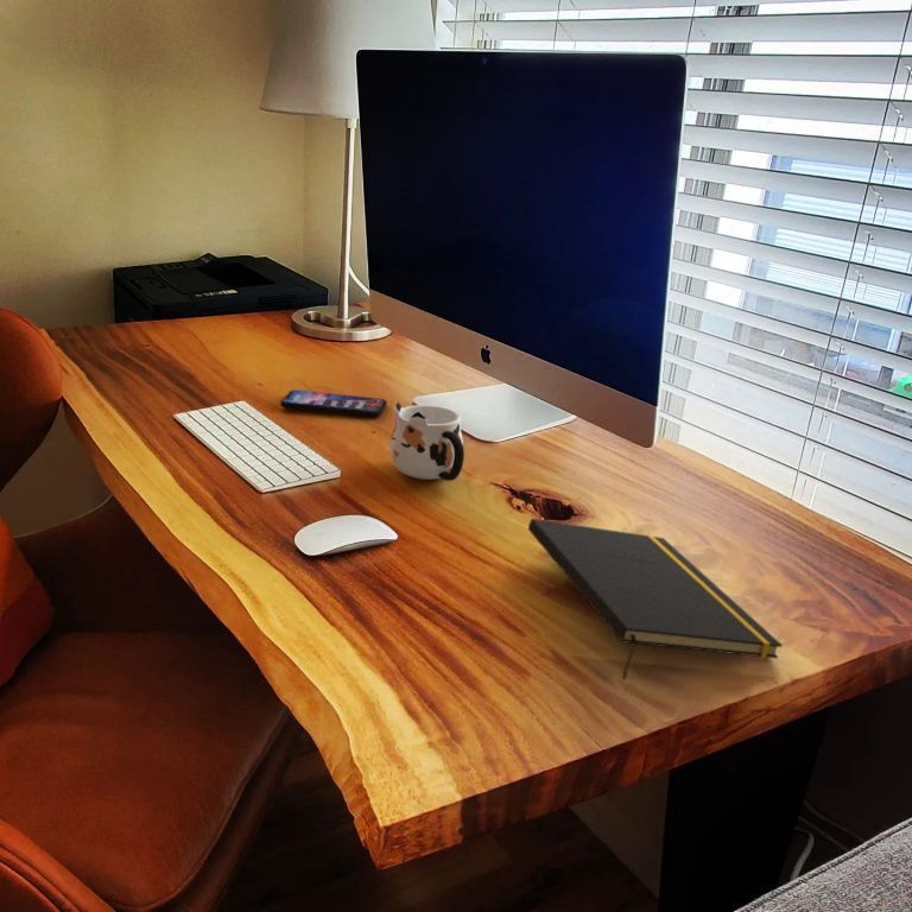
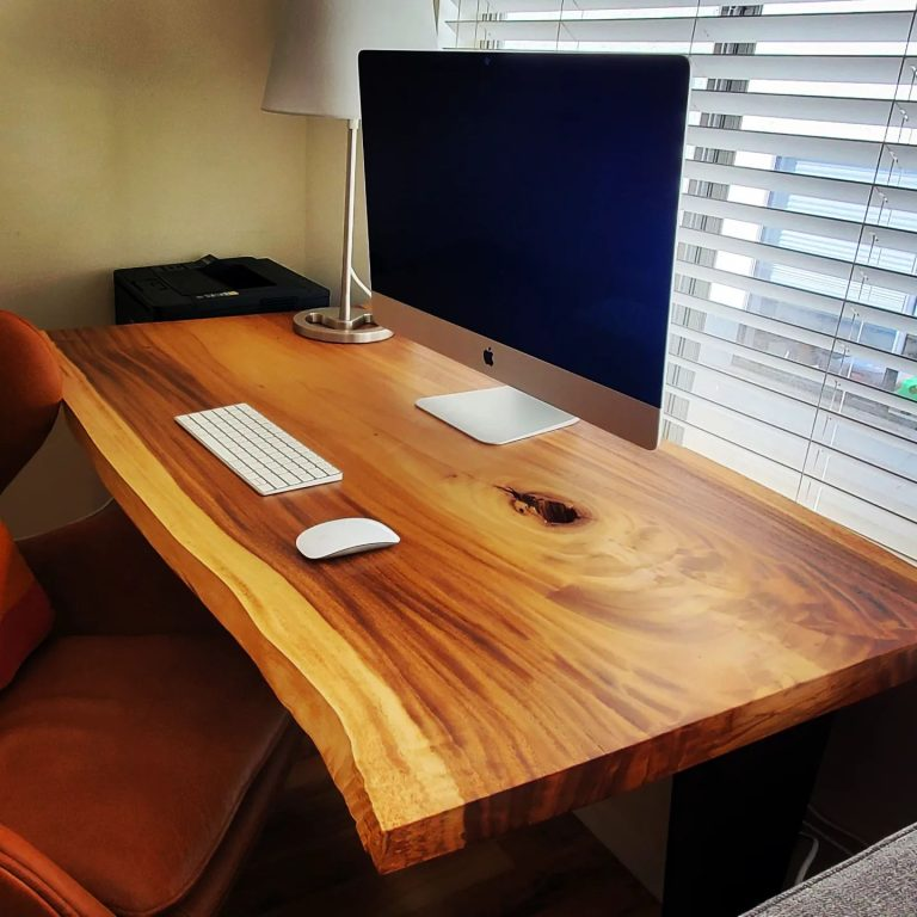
- mug [388,400,466,482]
- smartphone [279,388,388,418]
- notepad [527,518,784,680]
